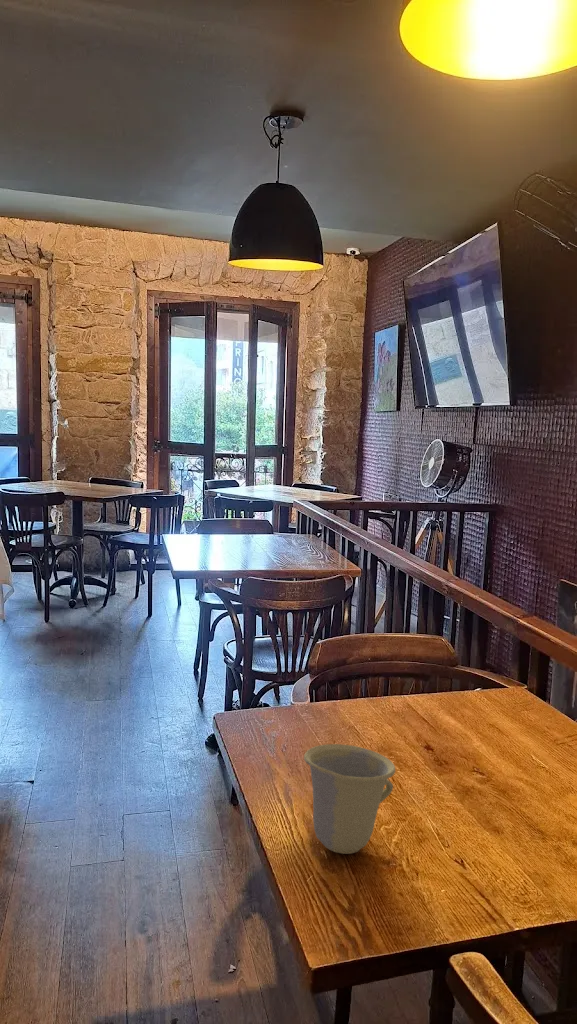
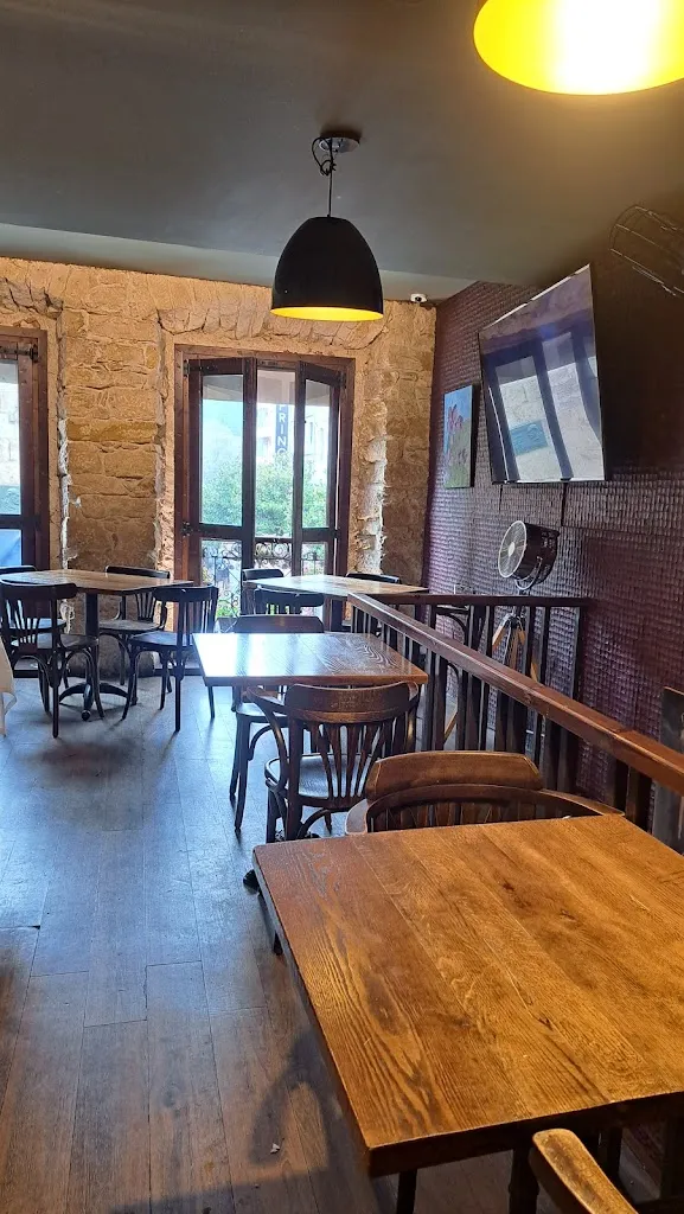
- cup [303,743,396,855]
